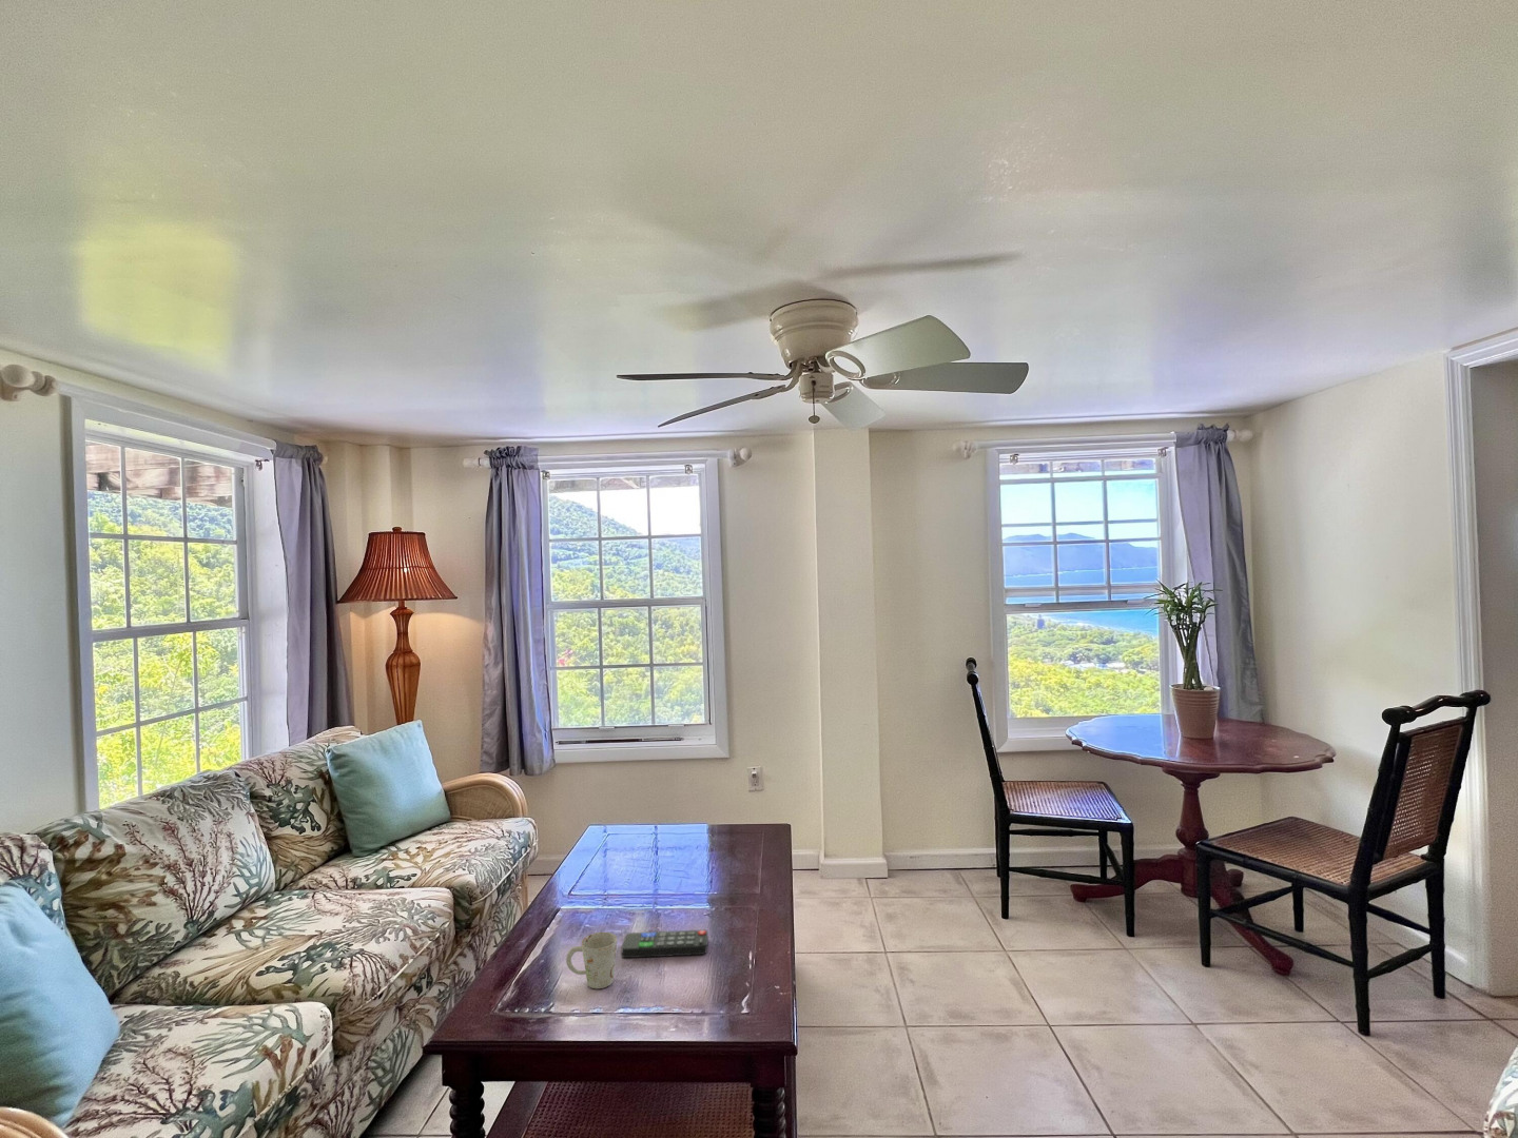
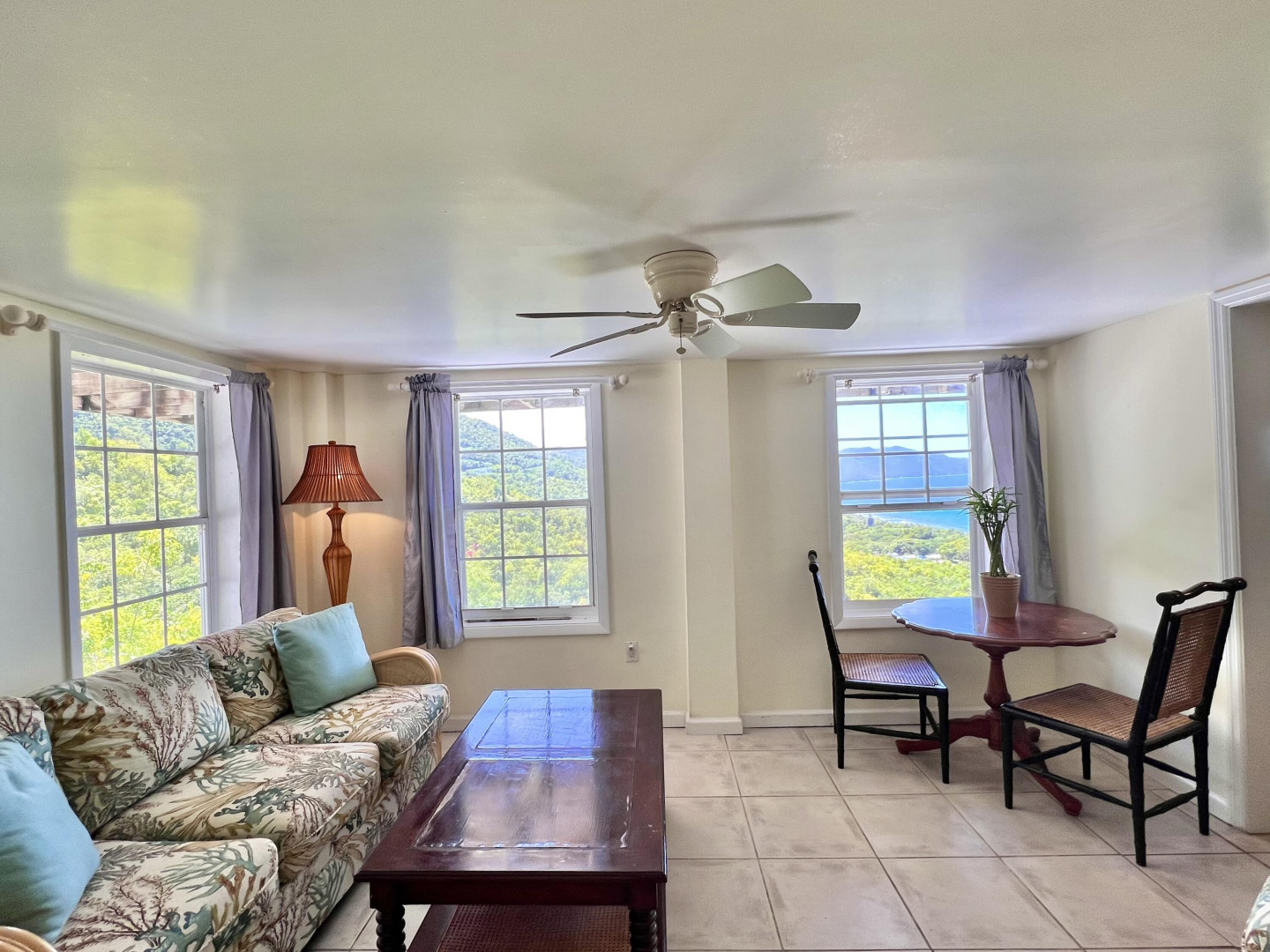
- remote control [620,929,710,959]
- mug [565,931,618,990]
